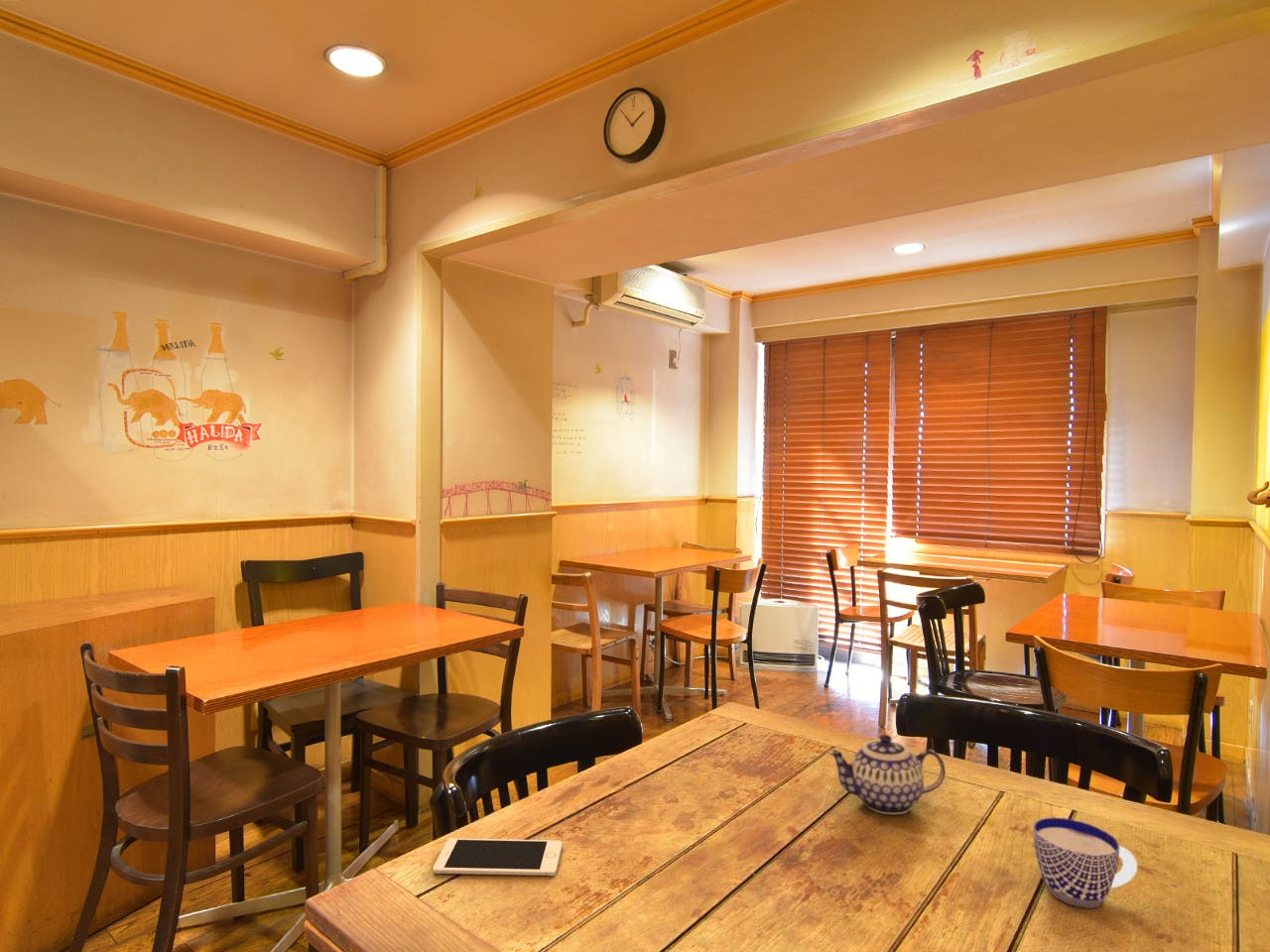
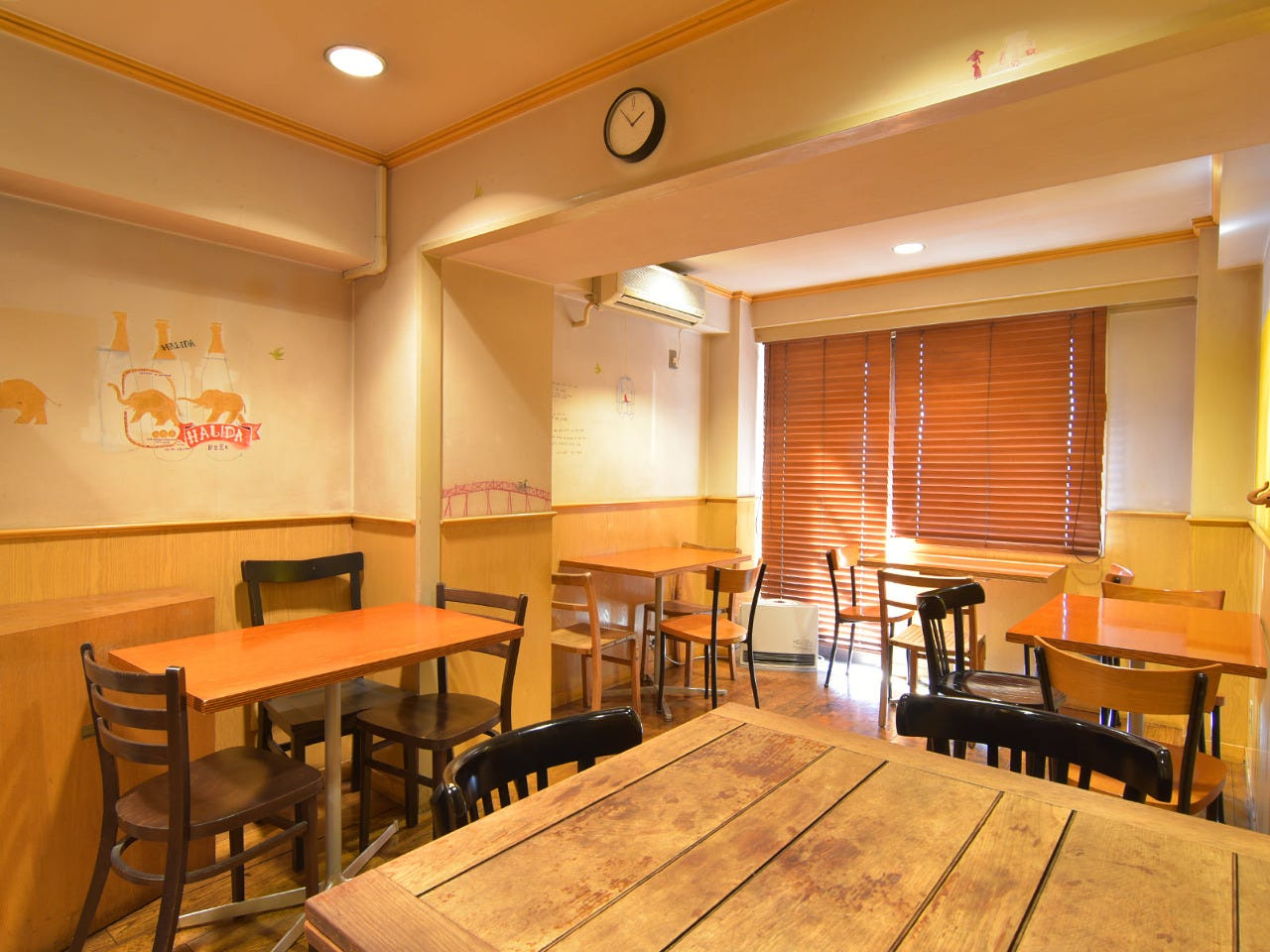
- teapot [826,734,947,815]
- cell phone [432,838,563,877]
- cup [1033,816,1138,909]
